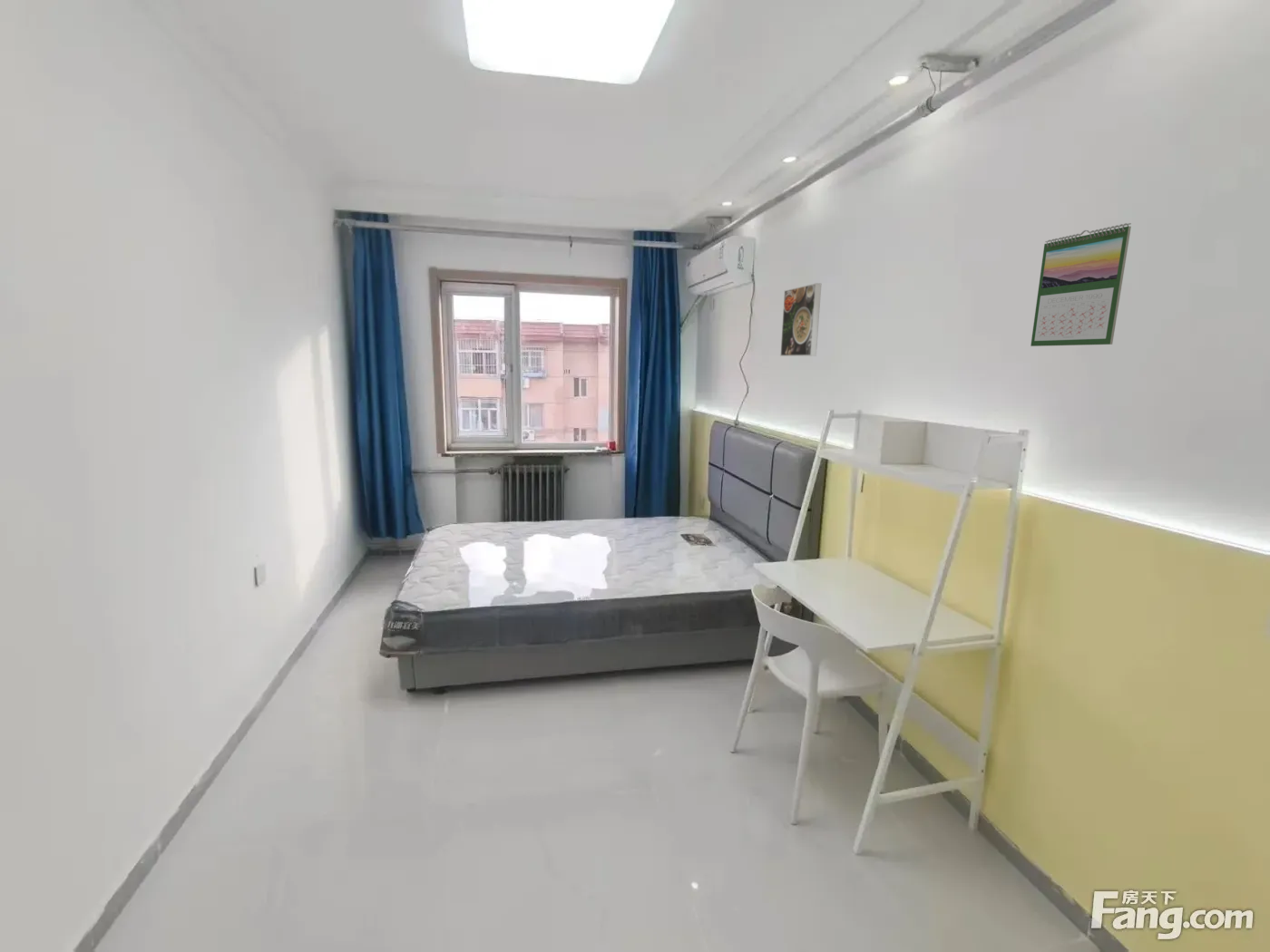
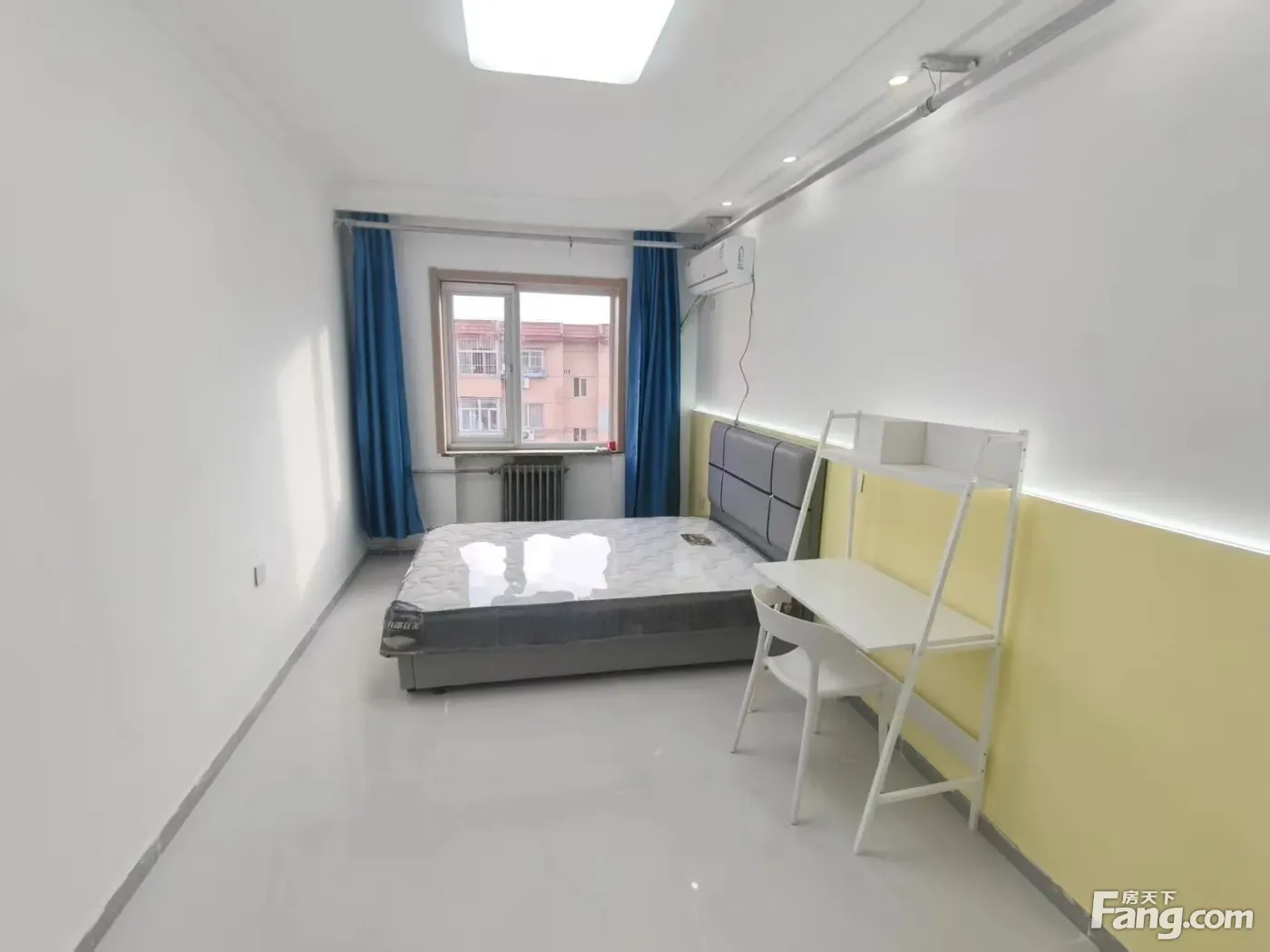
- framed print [779,282,822,357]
- calendar [1031,222,1132,347]
